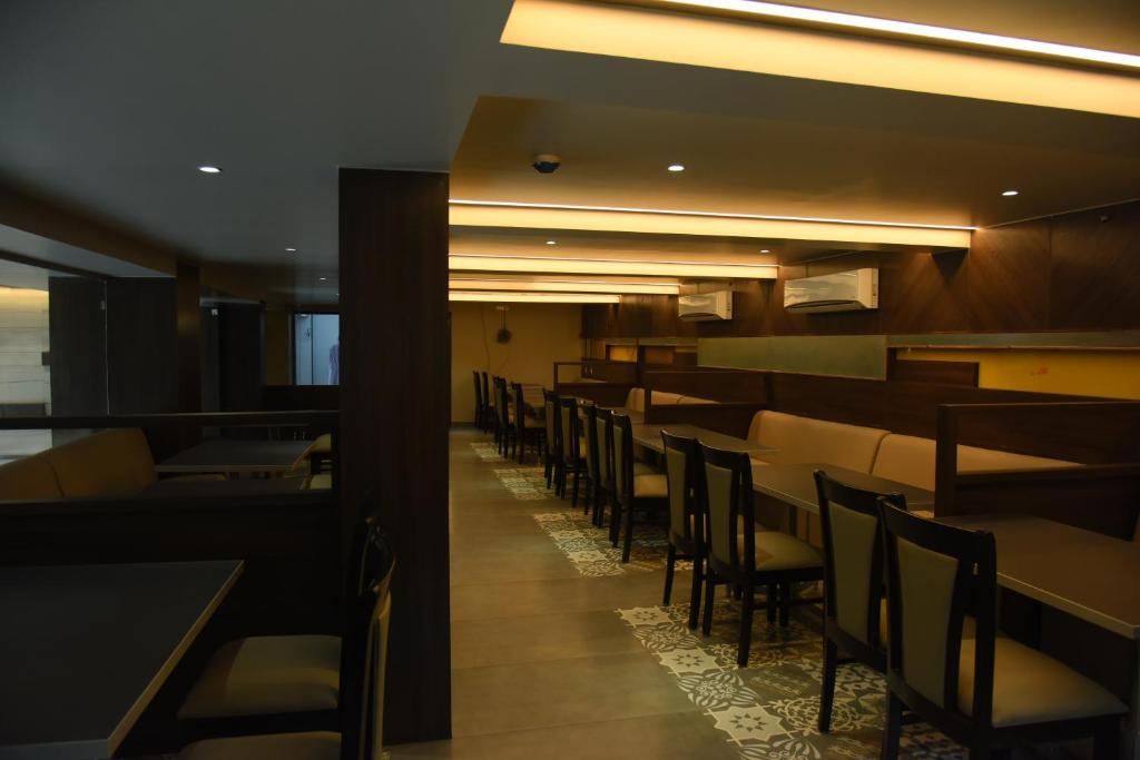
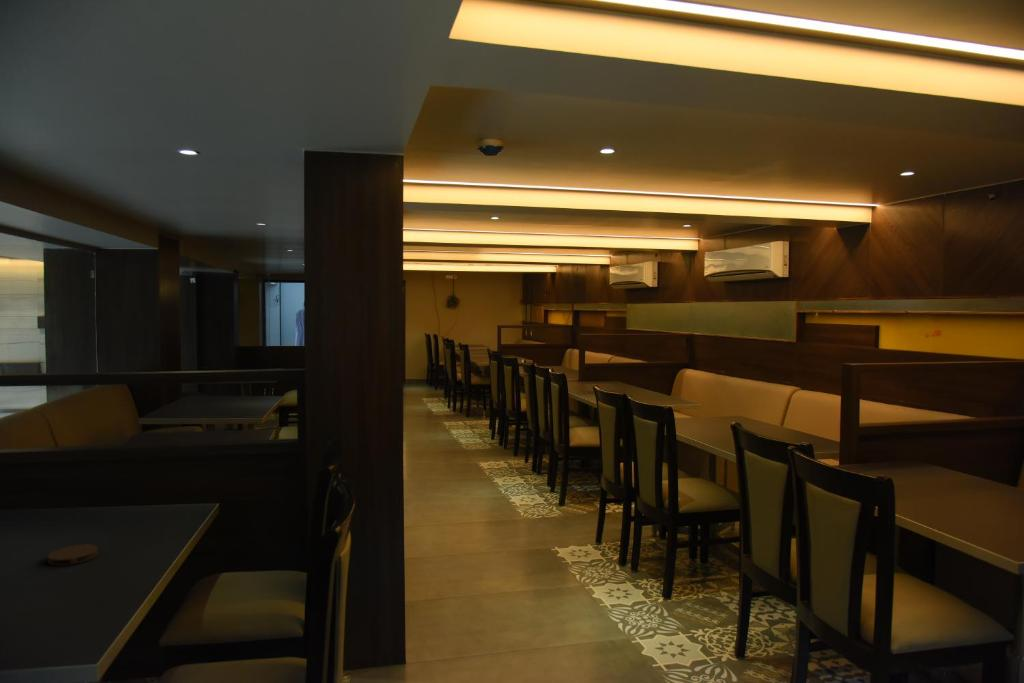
+ coaster [47,544,99,567]
